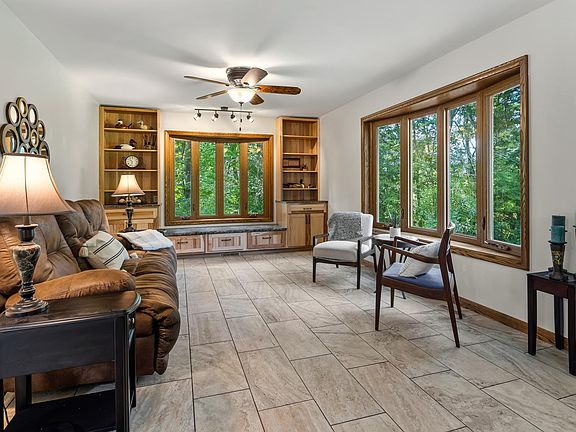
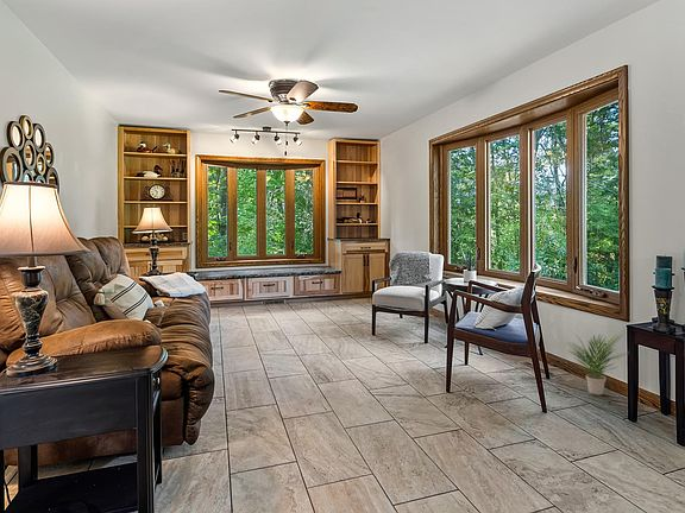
+ potted plant [565,325,628,397]
